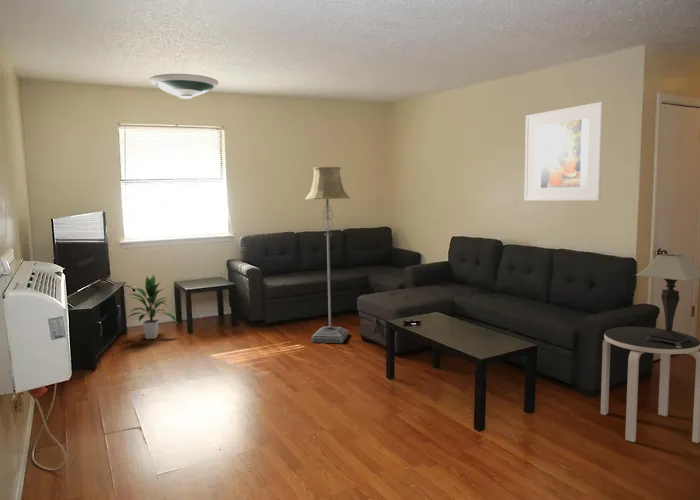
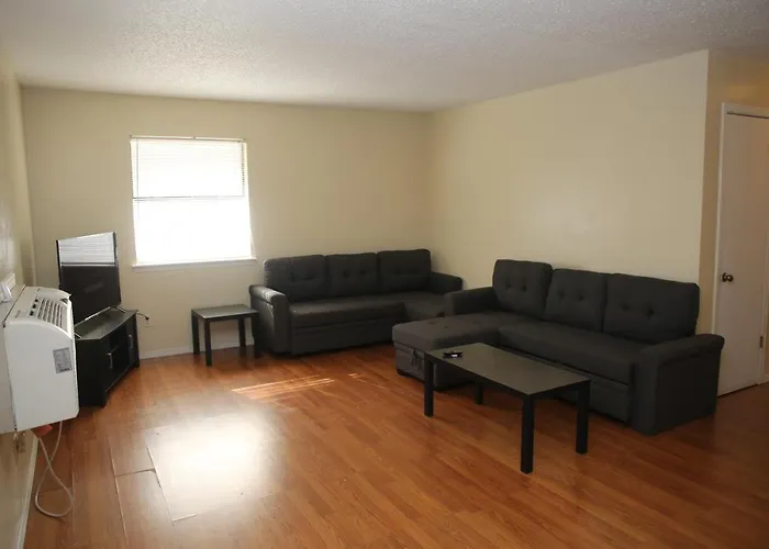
- floor lamp [304,166,351,344]
- table lamp [635,253,700,348]
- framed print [524,101,604,201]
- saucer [149,73,219,100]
- indoor plant [125,274,179,340]
- side table [600,326,700,444]
